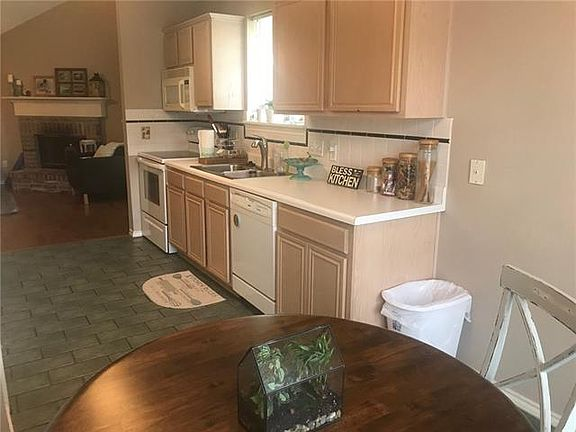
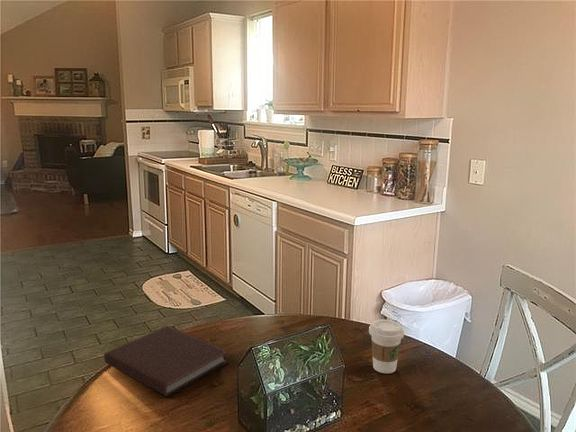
+ coffee cup [368,318,405,374]
+ notebook [103,325,230,398]
